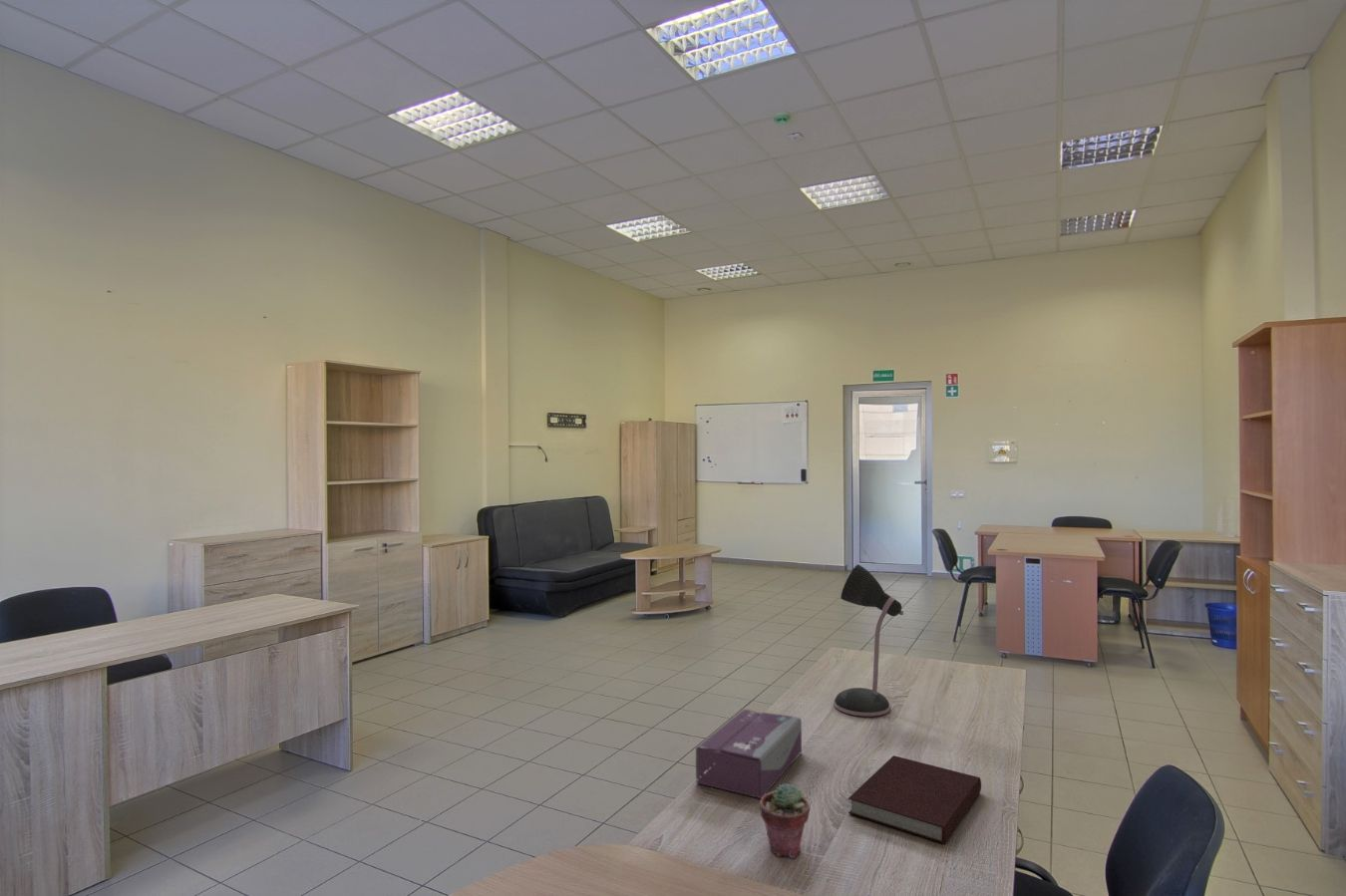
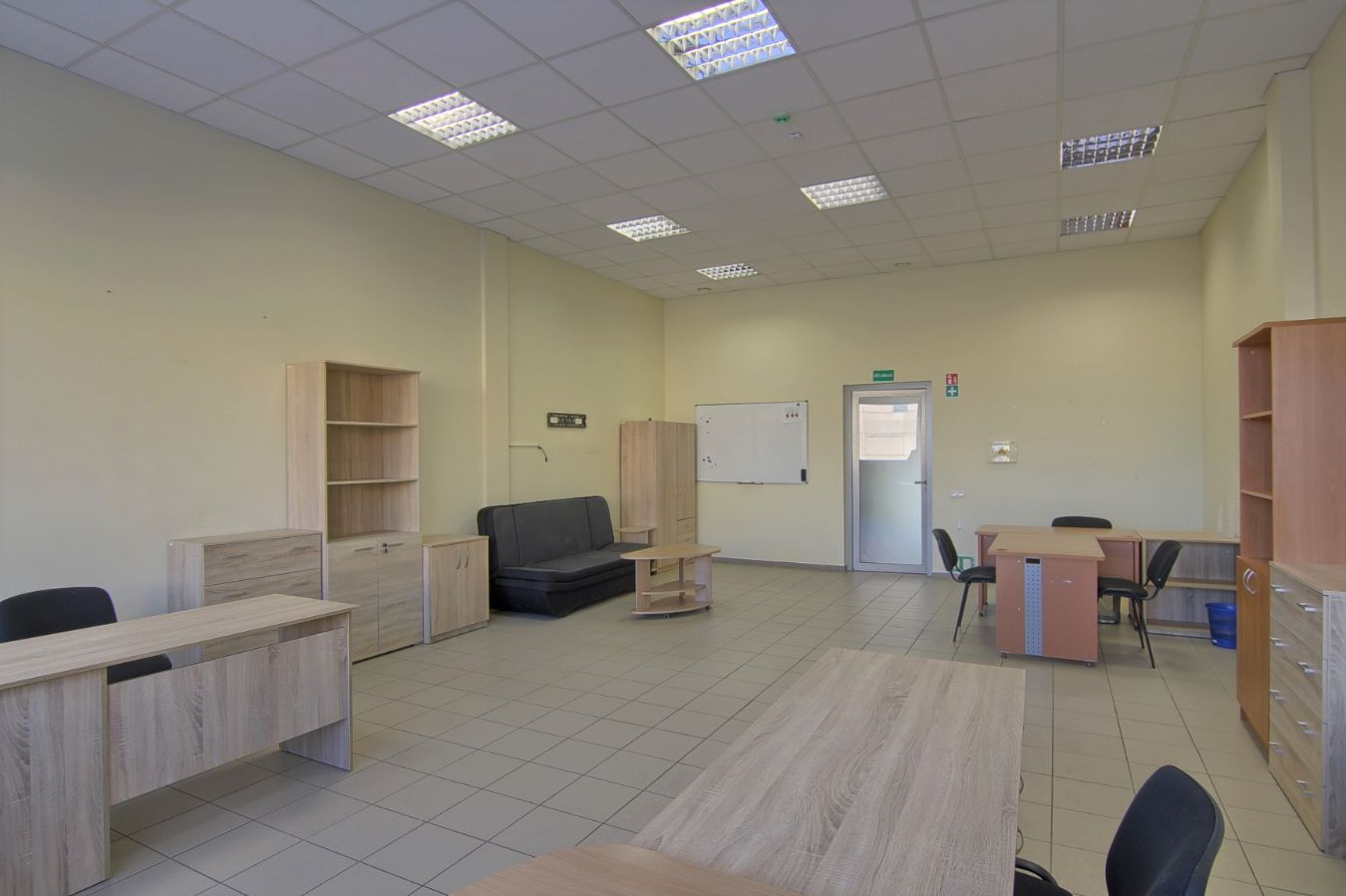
- notebook [847,754,982,845]
- potted succulent [759,782,811,859]
- desk lamp [833,564,904,718]
- tissue box [695,709,803,799]
